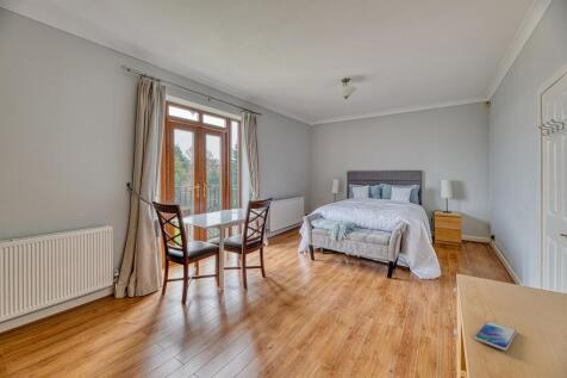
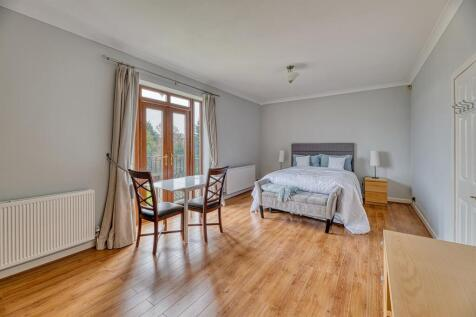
- smartphone [474,320,518,352]
